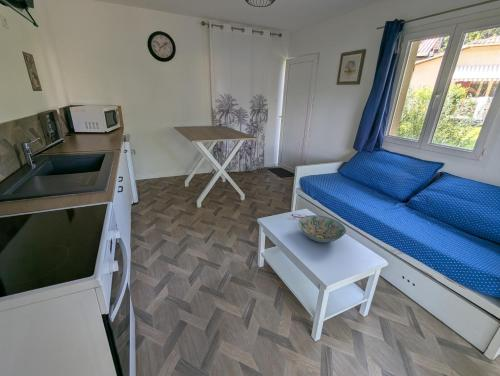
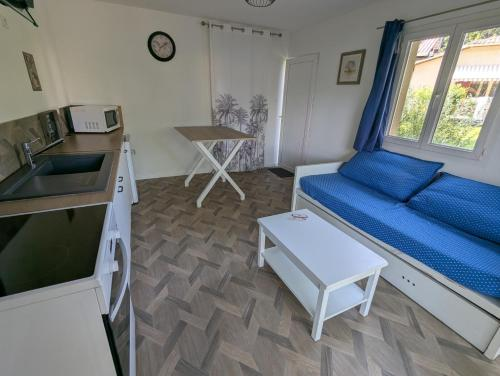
- decorative bowl [298,214,347,244]
